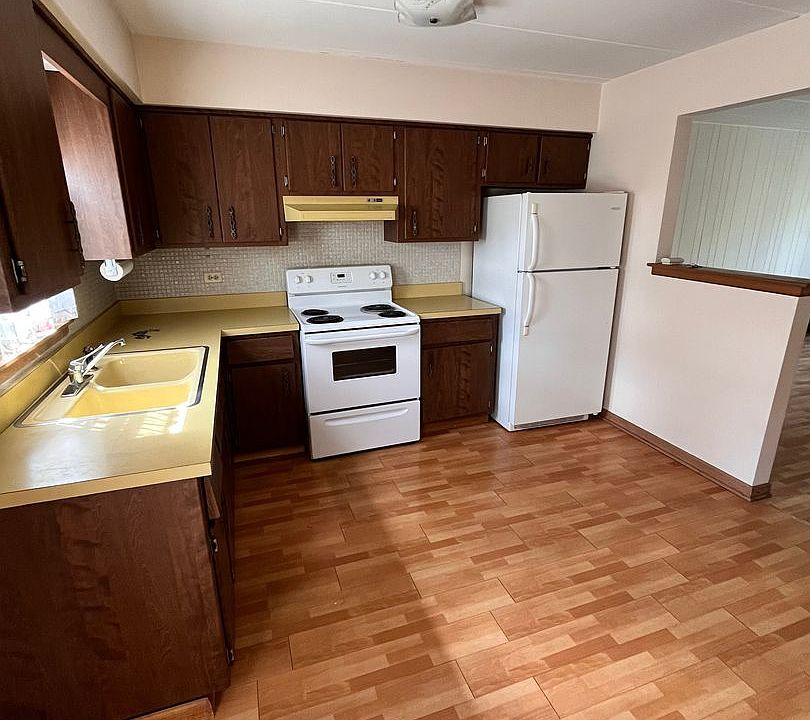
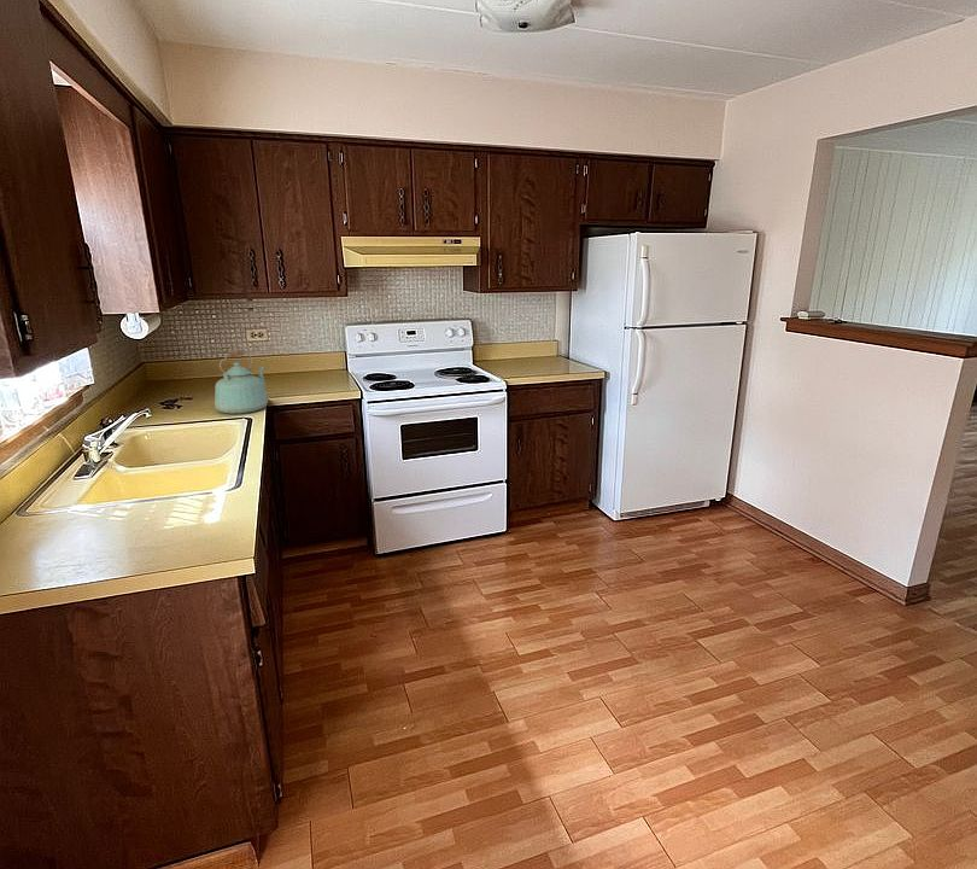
+ kettle [213,350,269,415]
